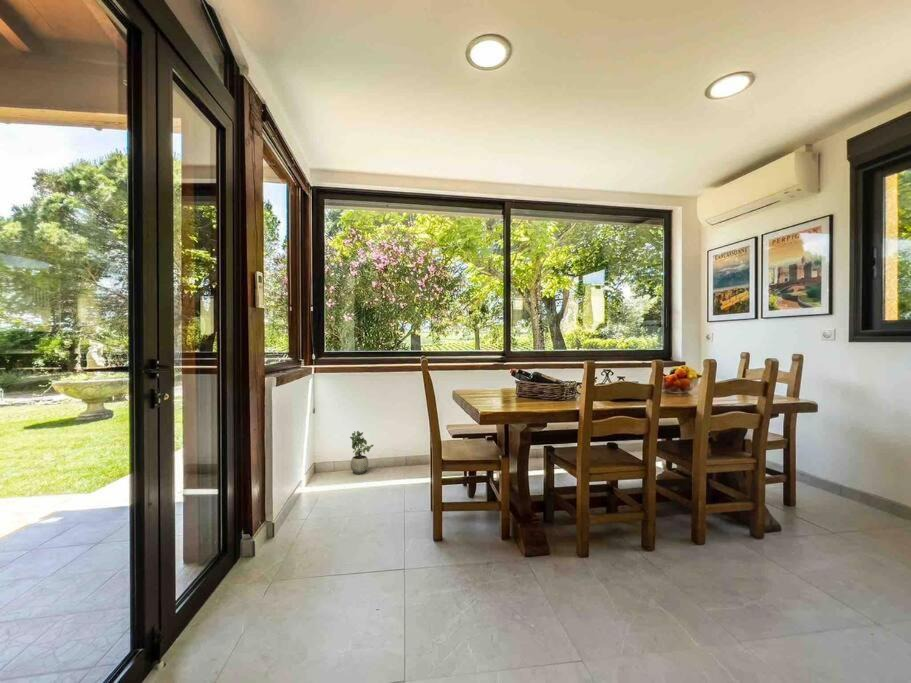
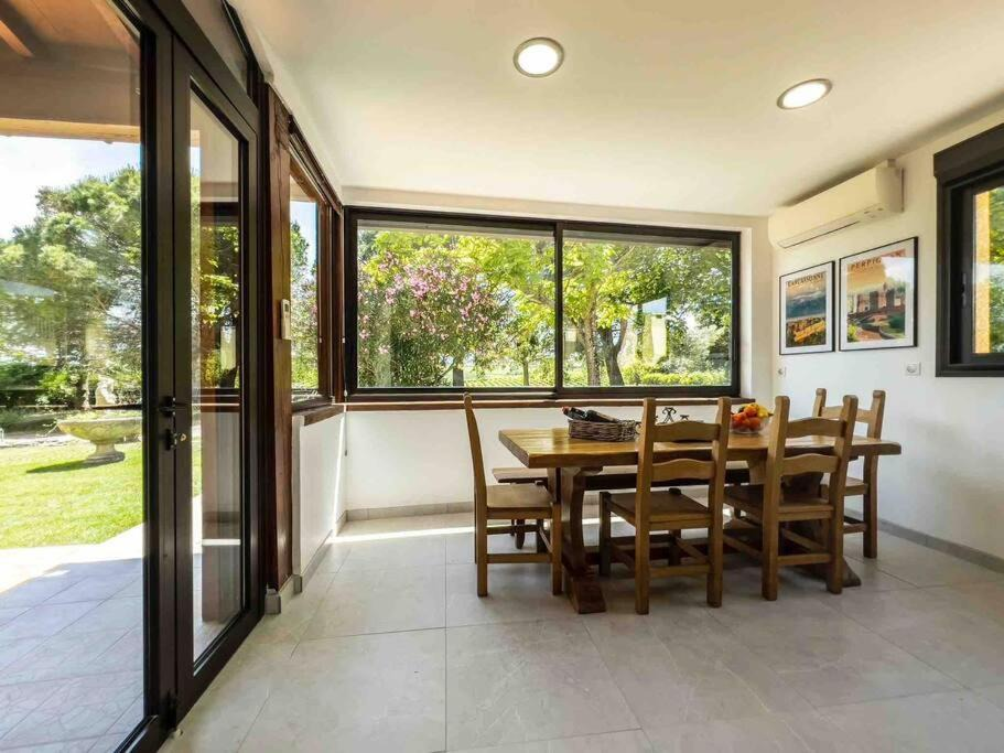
- potted plant [349,430,374,475]
